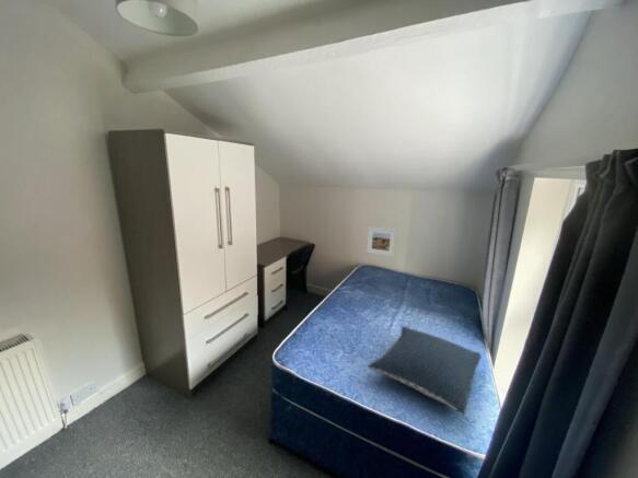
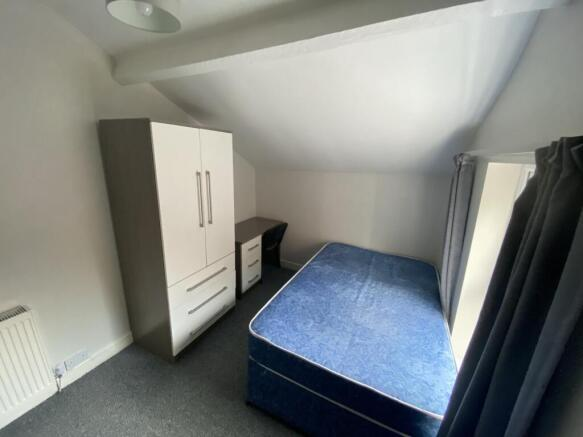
- pillow [367,325,482,416]
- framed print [366,225,397,257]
